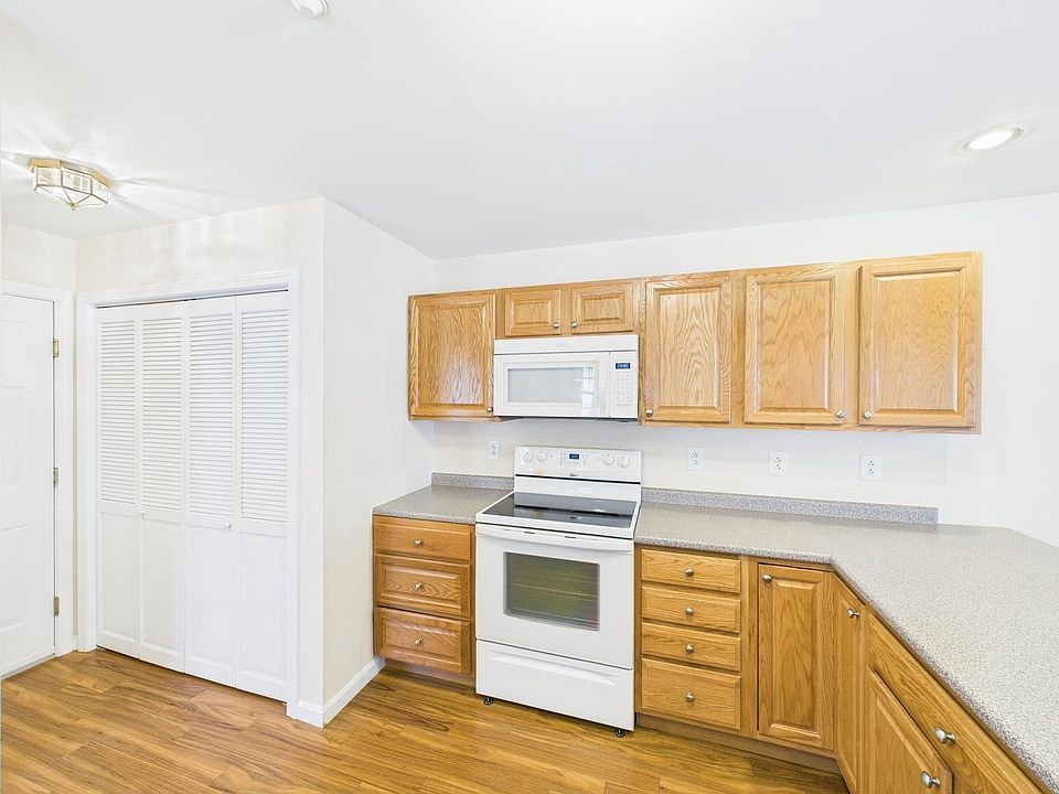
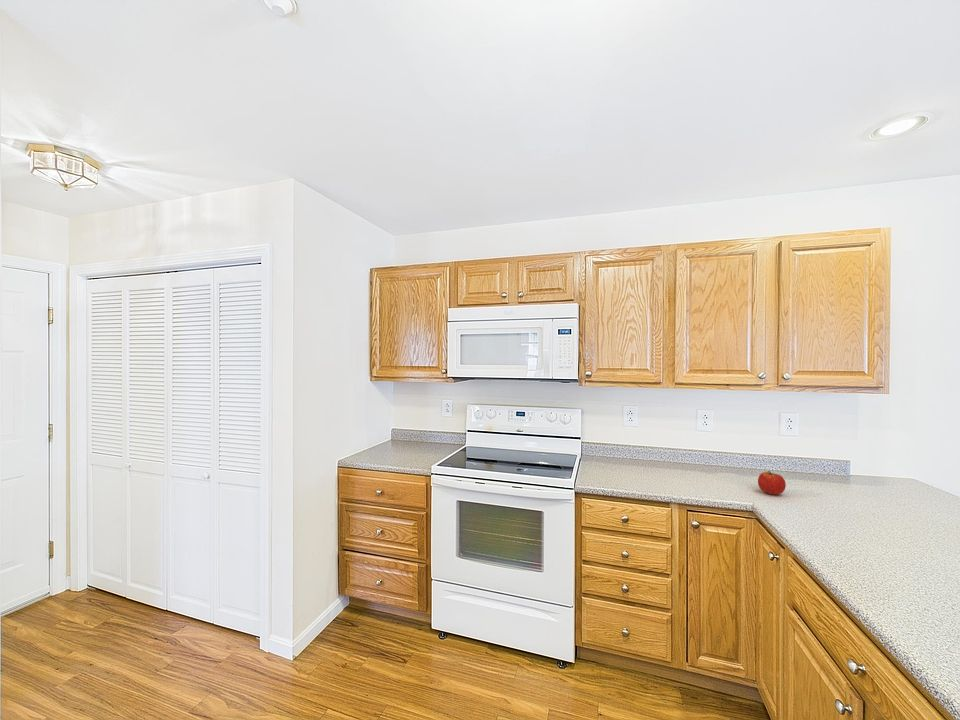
+ apple [757,470,787,496]
